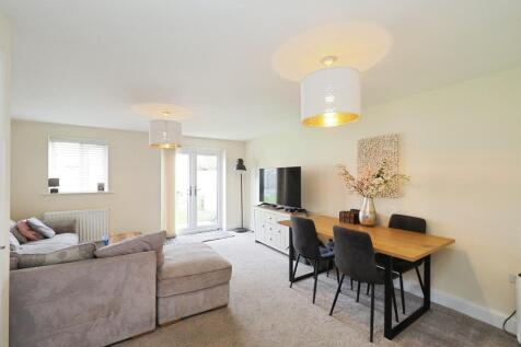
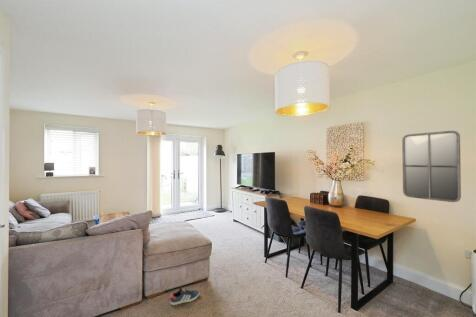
+ sneaker [169,287,200,306]
+ home mirror [401,130,462,203]
